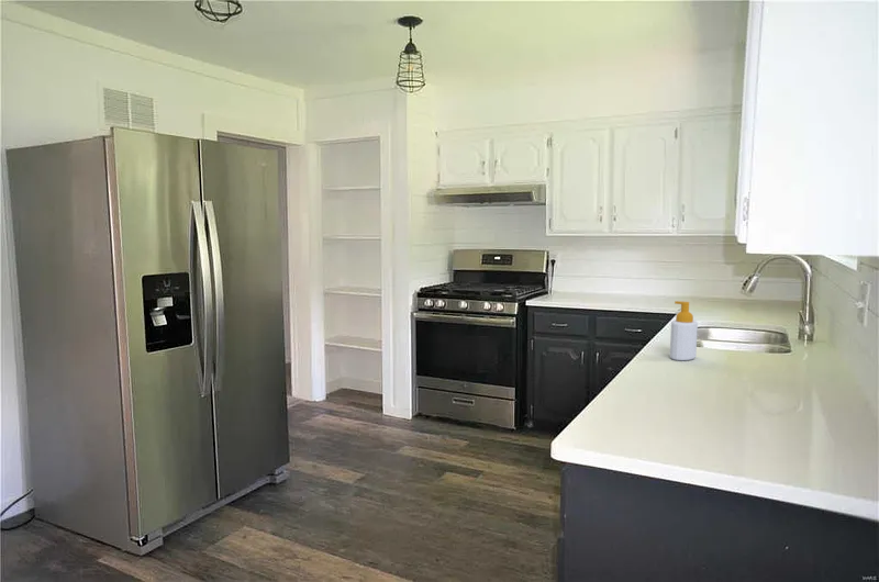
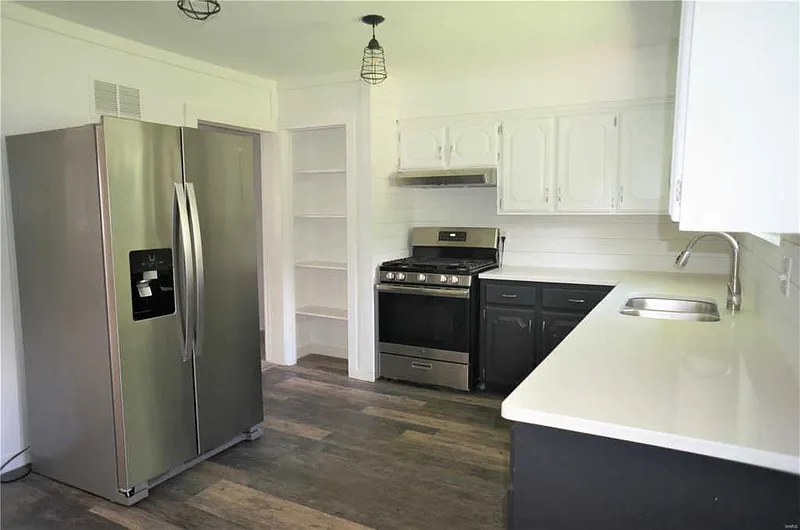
- soap bottle [669,300,699,361]
